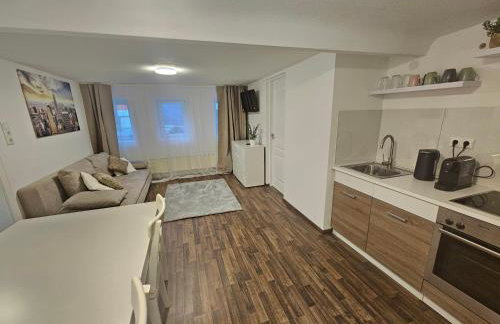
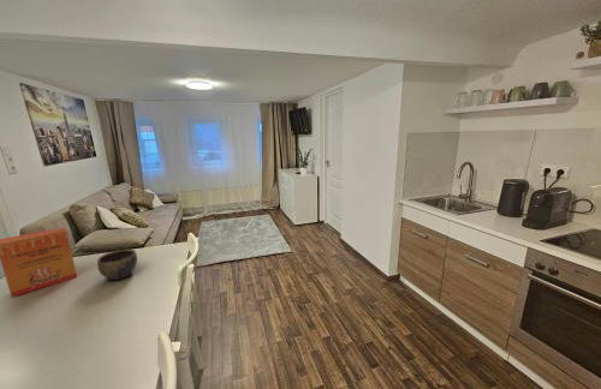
+ bowl [96,249,138,281]
+ cereal box [0,226,78,298]
